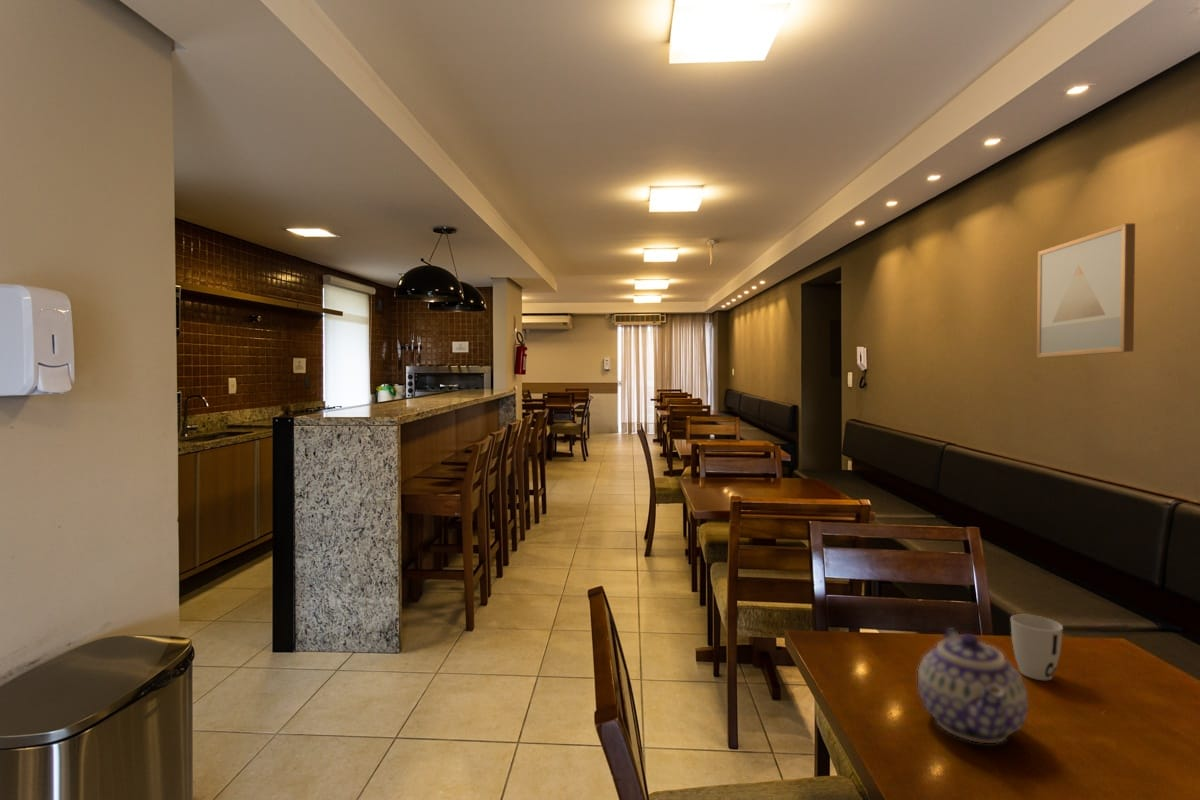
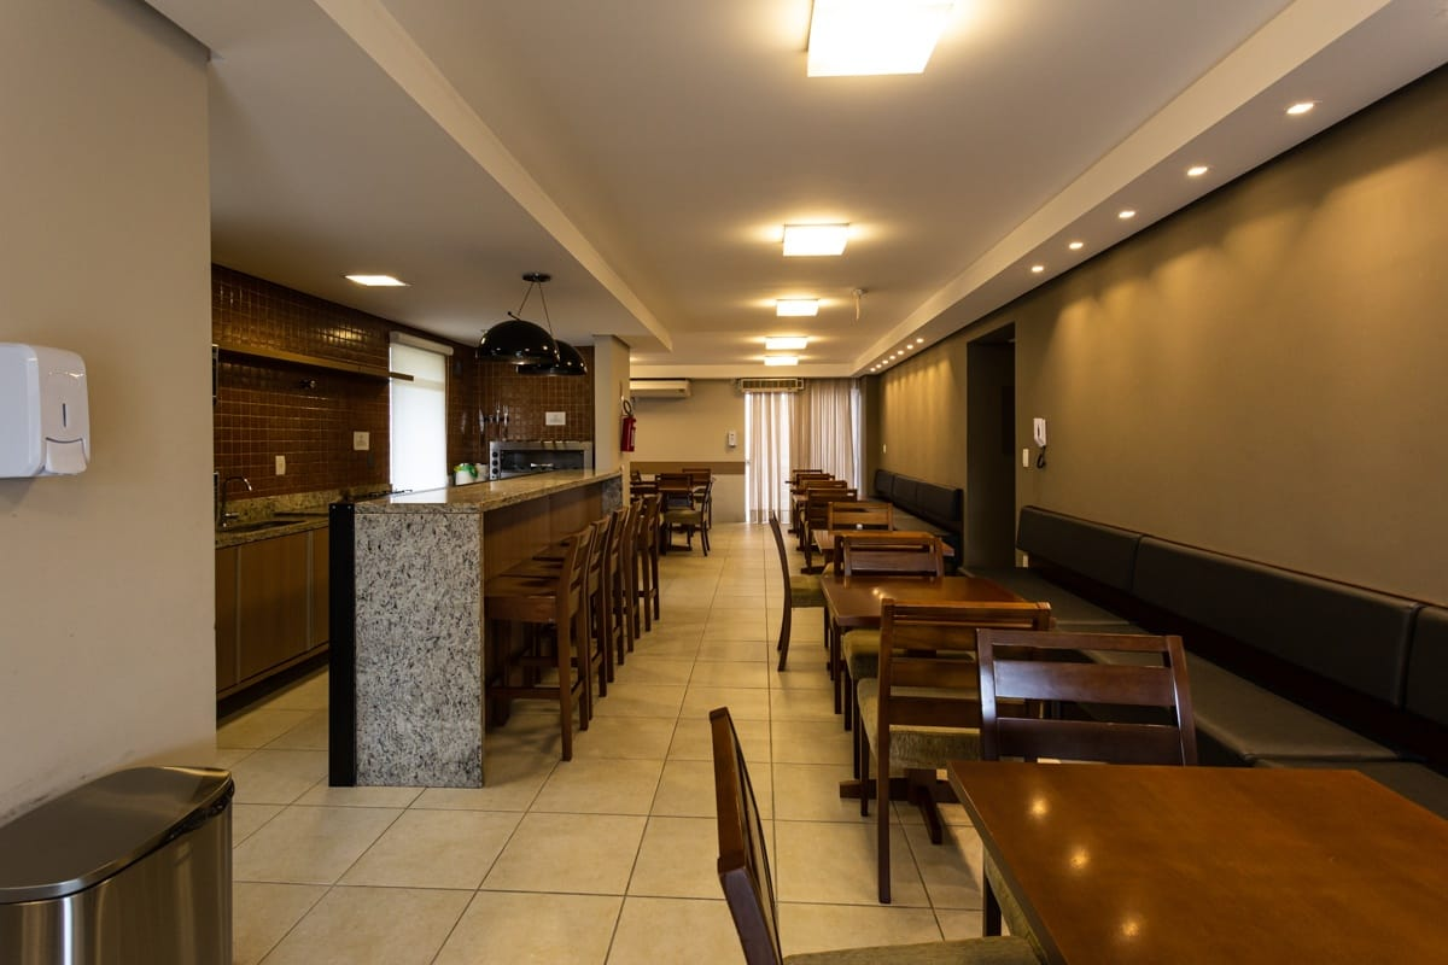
- wall art [1036,222,1136,359]
- teapot [917,628,1029,744]
- cup [1010,614,1064,681]
